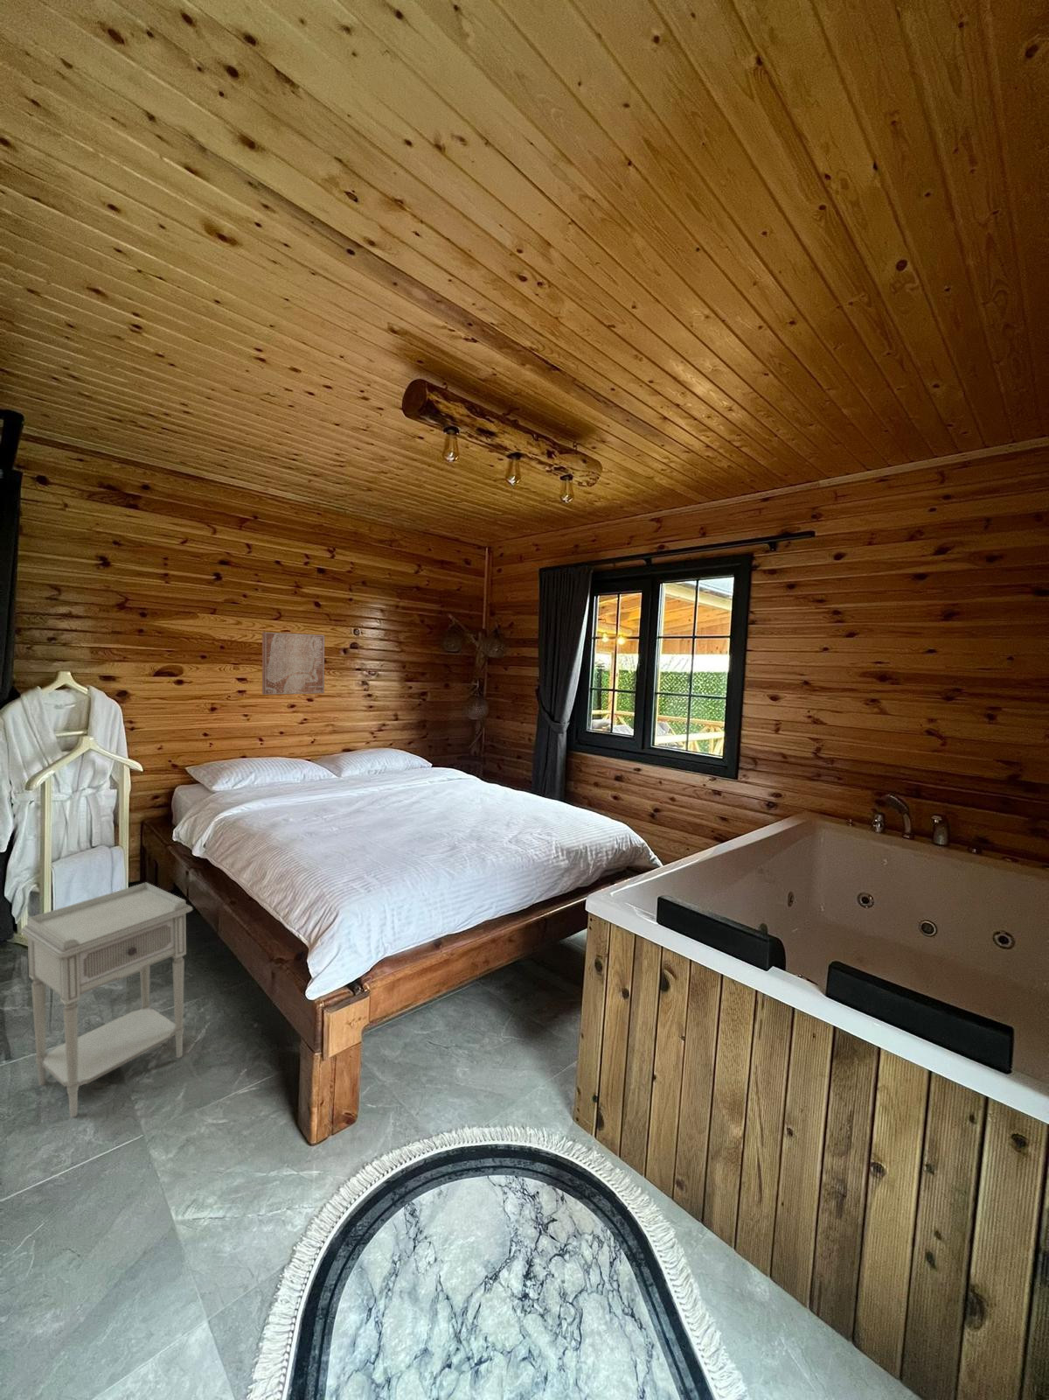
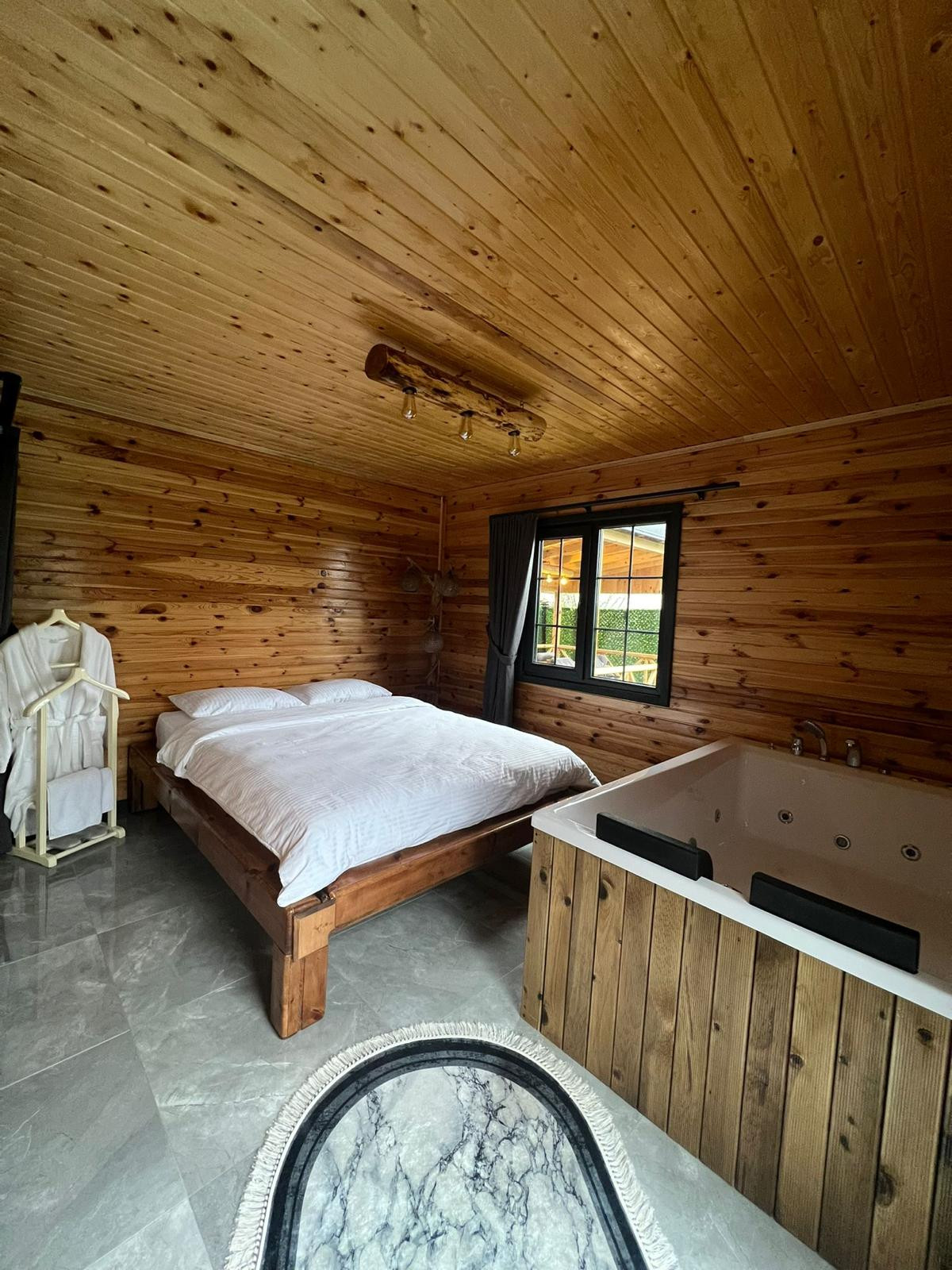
- nightstand [19,881,193,1118]
- wall art [261,631,325,696]
